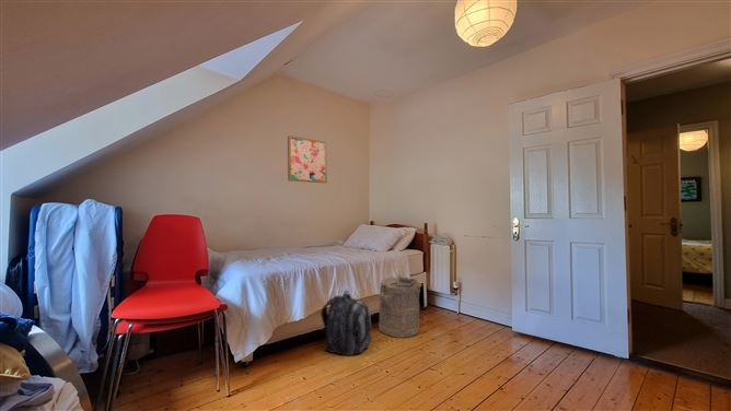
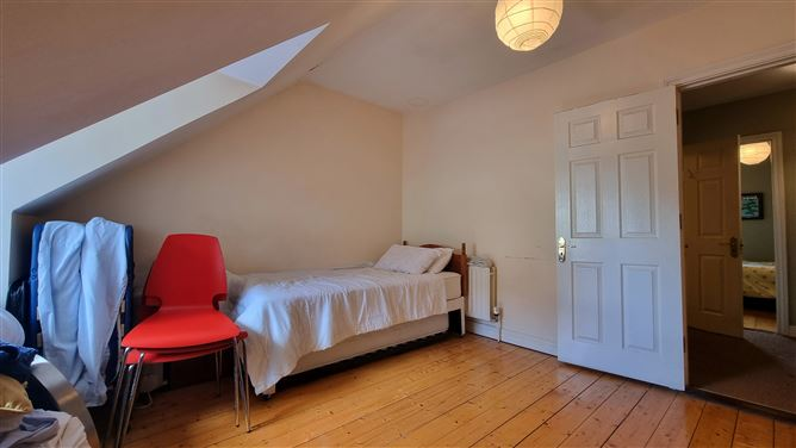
- backpack [320,290,372,356]
- laundry hamper [378,274,423,339]
- wall art [287,134,328,184]
